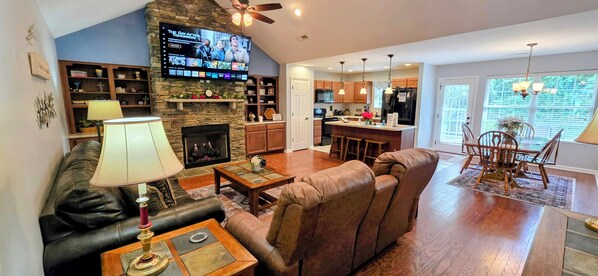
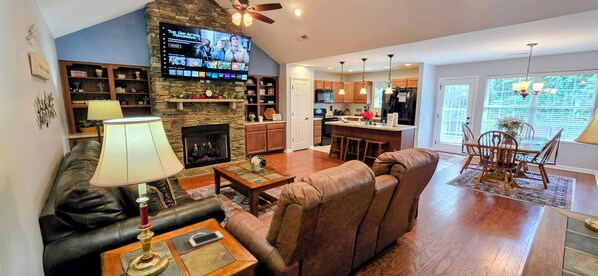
+ cell phone [188,230,224,248]
